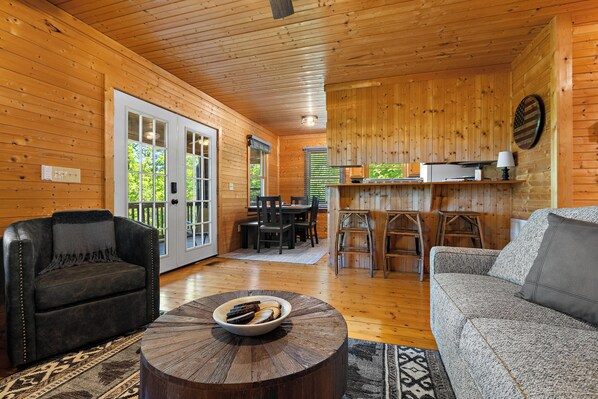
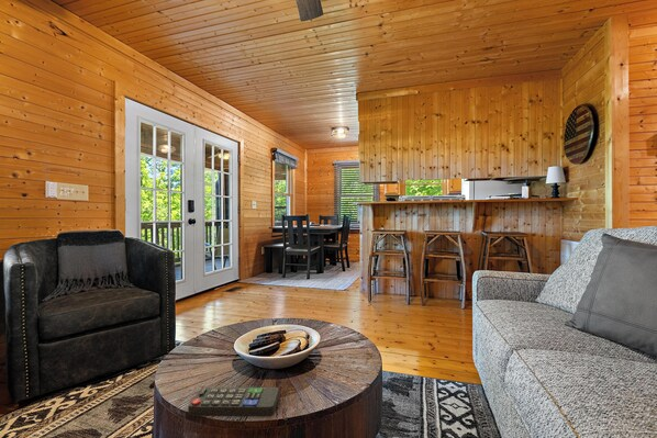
+ remote control [187,386,280,417]
